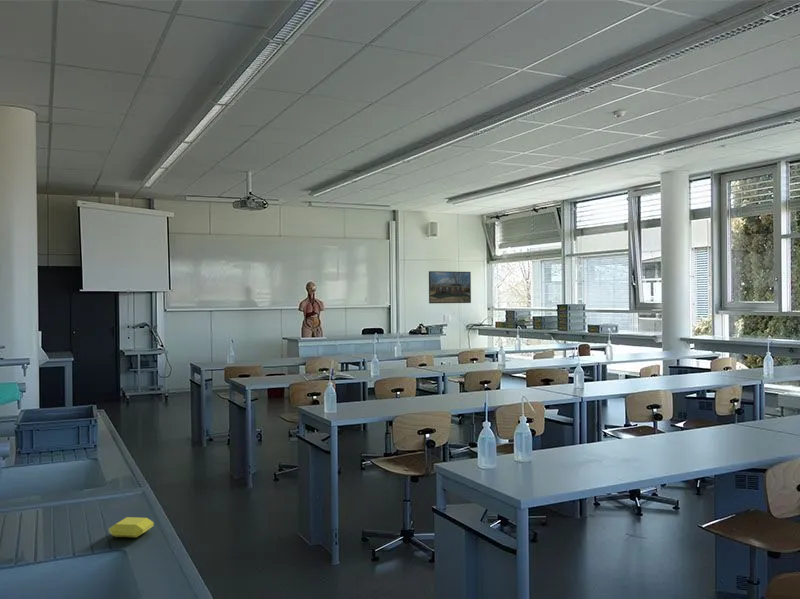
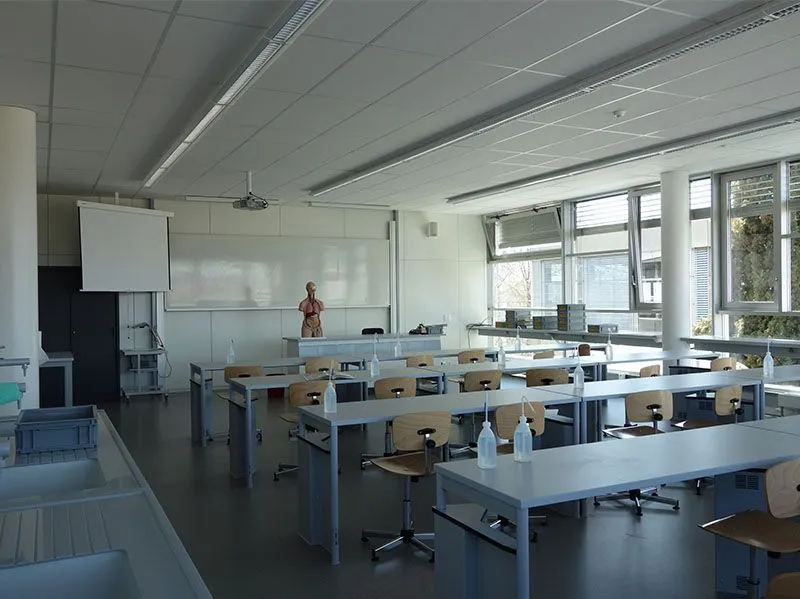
- soap bar [108,516,155,538]
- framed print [428,270,472,304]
